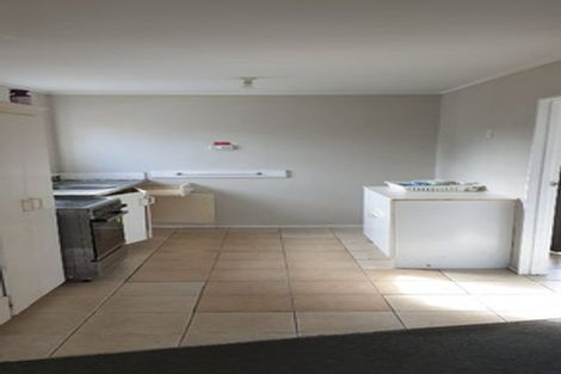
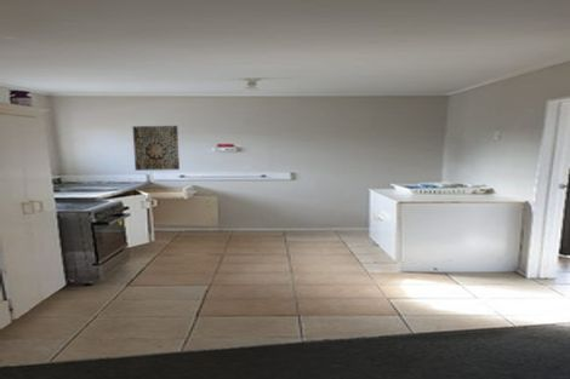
+ wall art [131,125,181,172]
